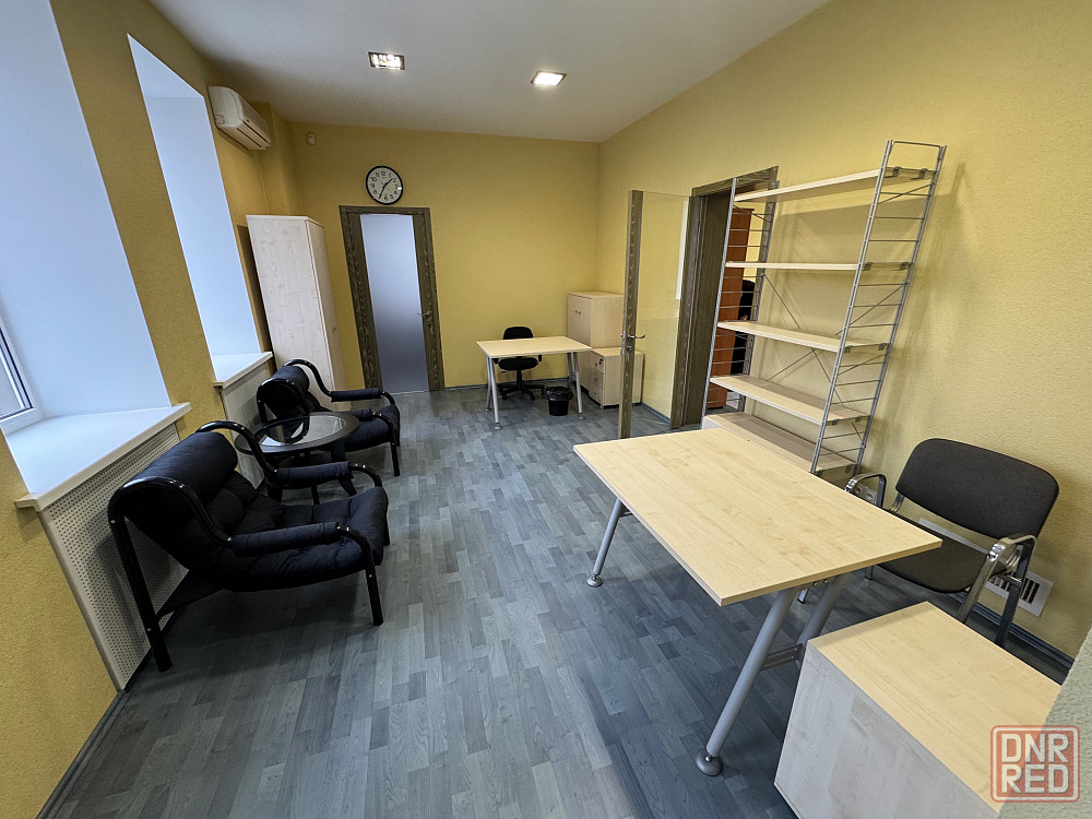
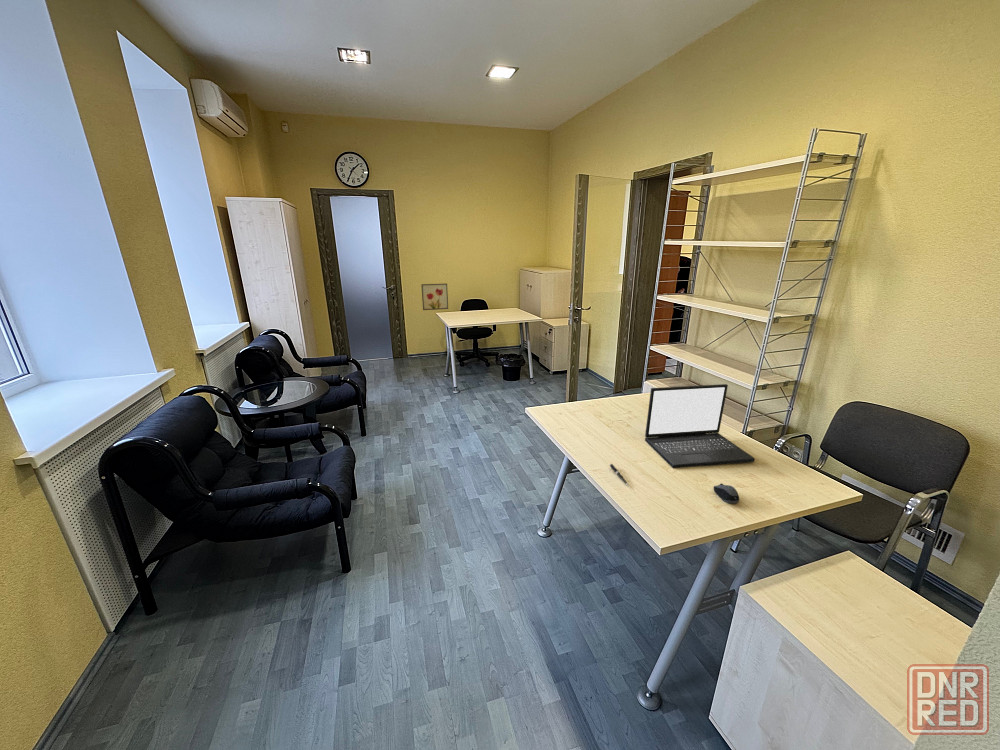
+ wall art [420,283,449,311]
+ computer mouse [713,483,740,504]
+ pen [609,463,630,487]
+ laptop [644,383,756,469]
